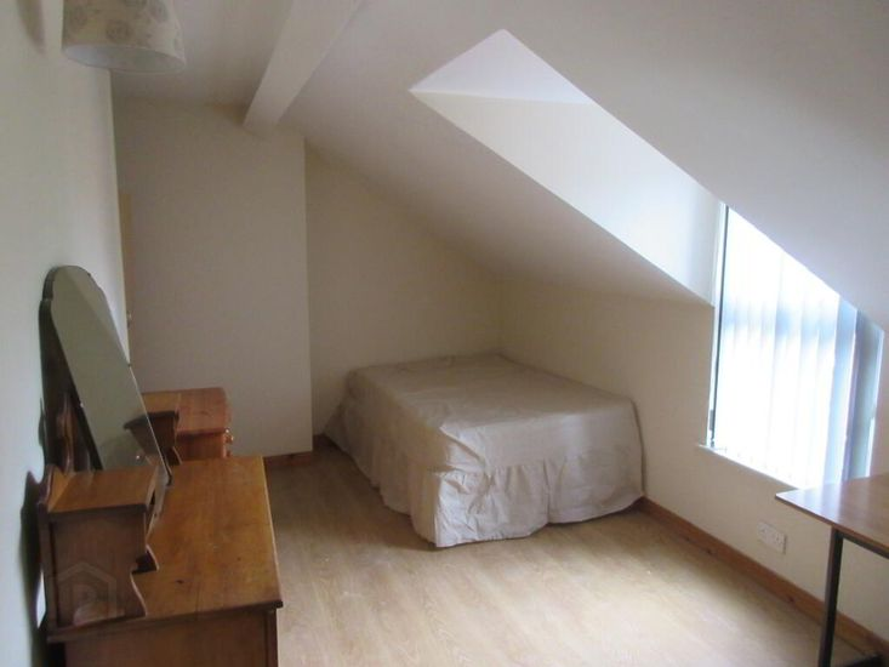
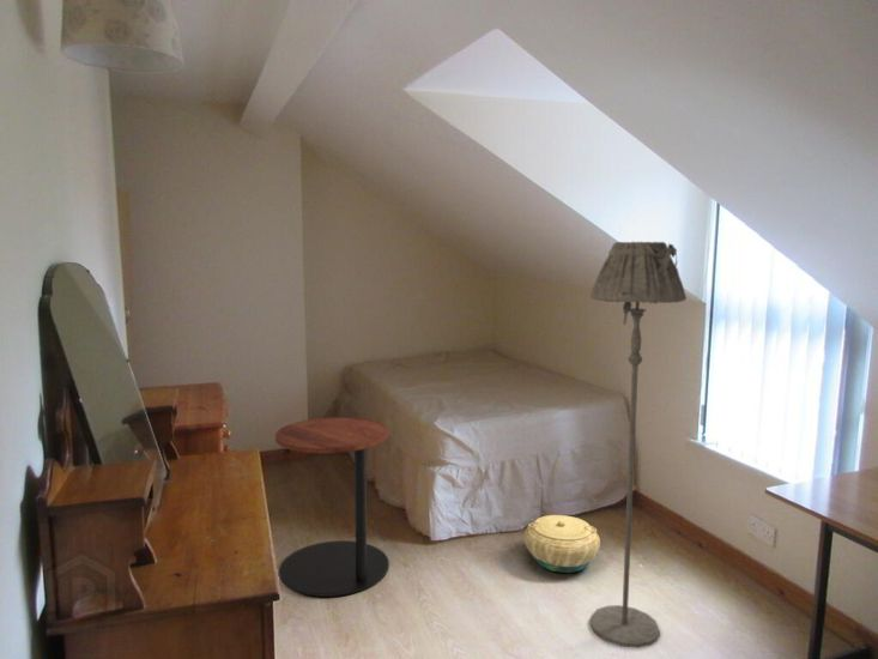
+ floor lamp [589,241,688,649]
+ side table [274,416,390,598]
+ basket [523,514,601,574]
